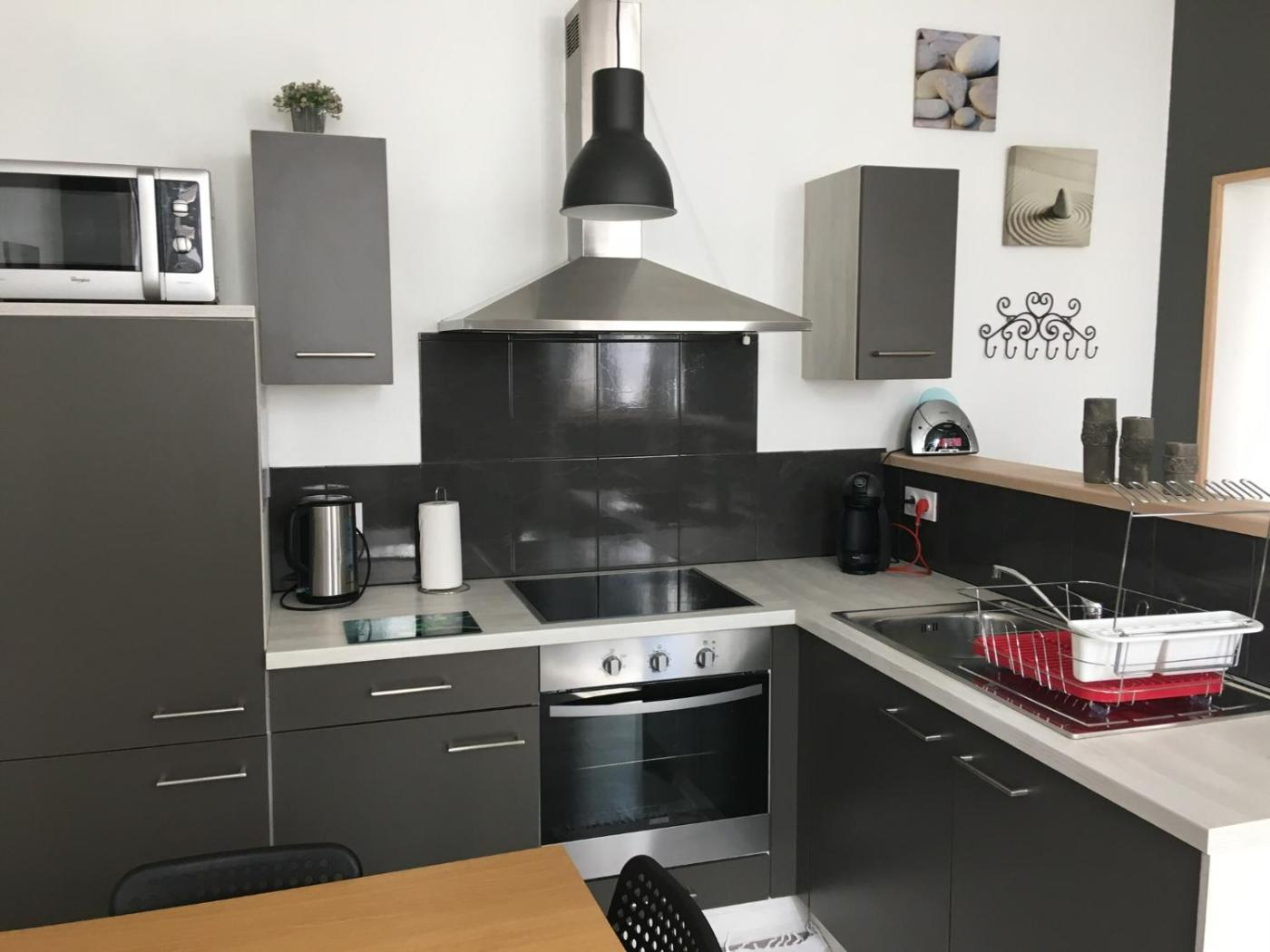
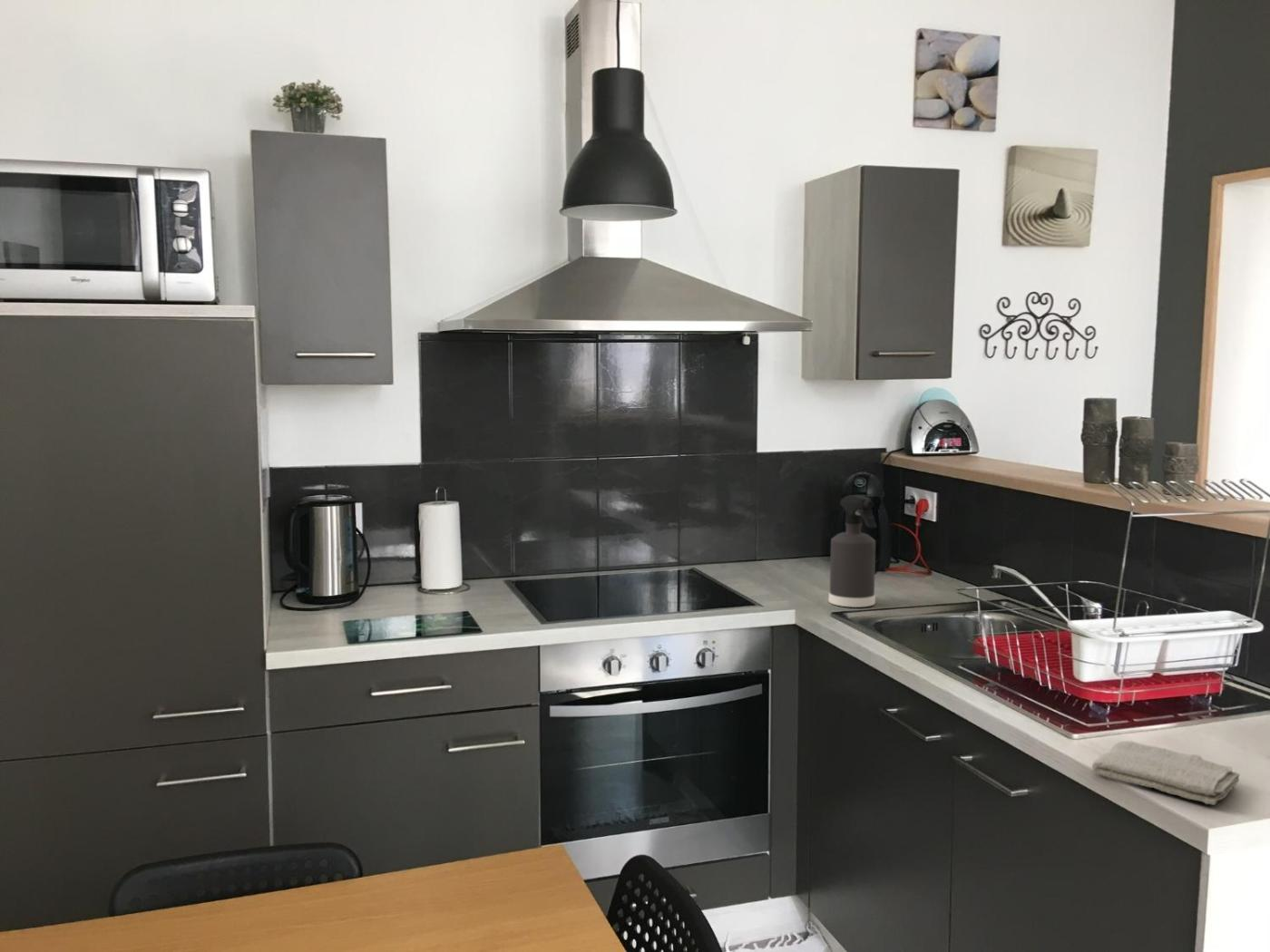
+ spray bottle [827,494,878,608]
+ washcloth [1091,740,1240,806]
